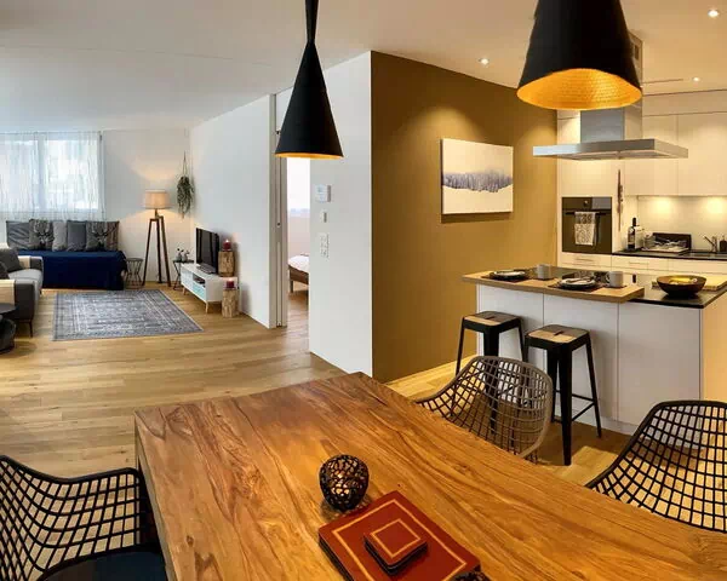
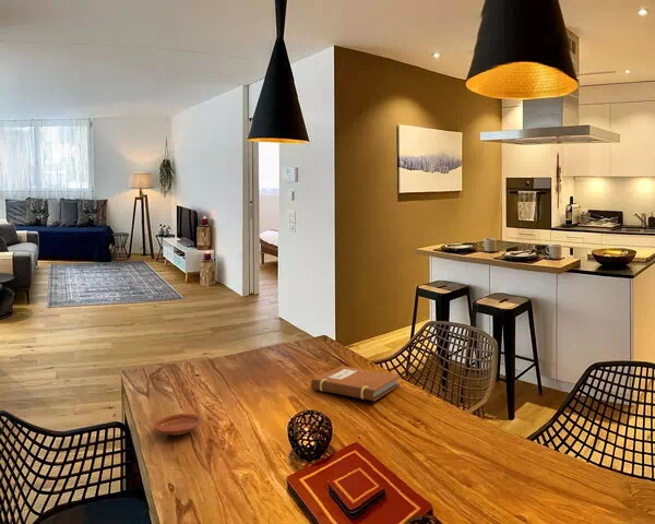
+ plate [153,413,203,437]
+ notebook [310,365,401,402]
